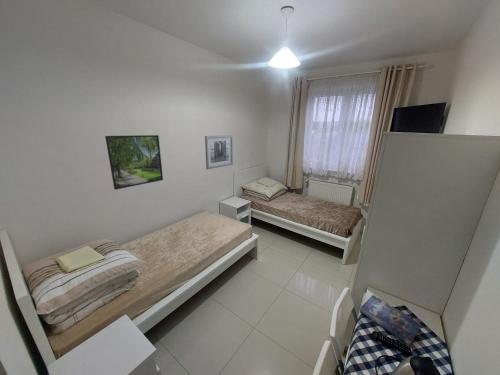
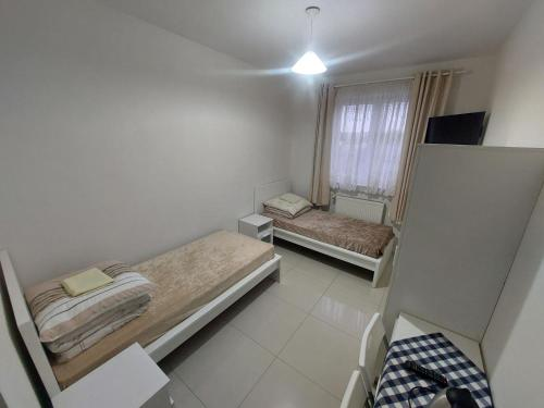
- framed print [104,134,164,191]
- wall art [204,135,234,170]
- book [359,294,422,347]
